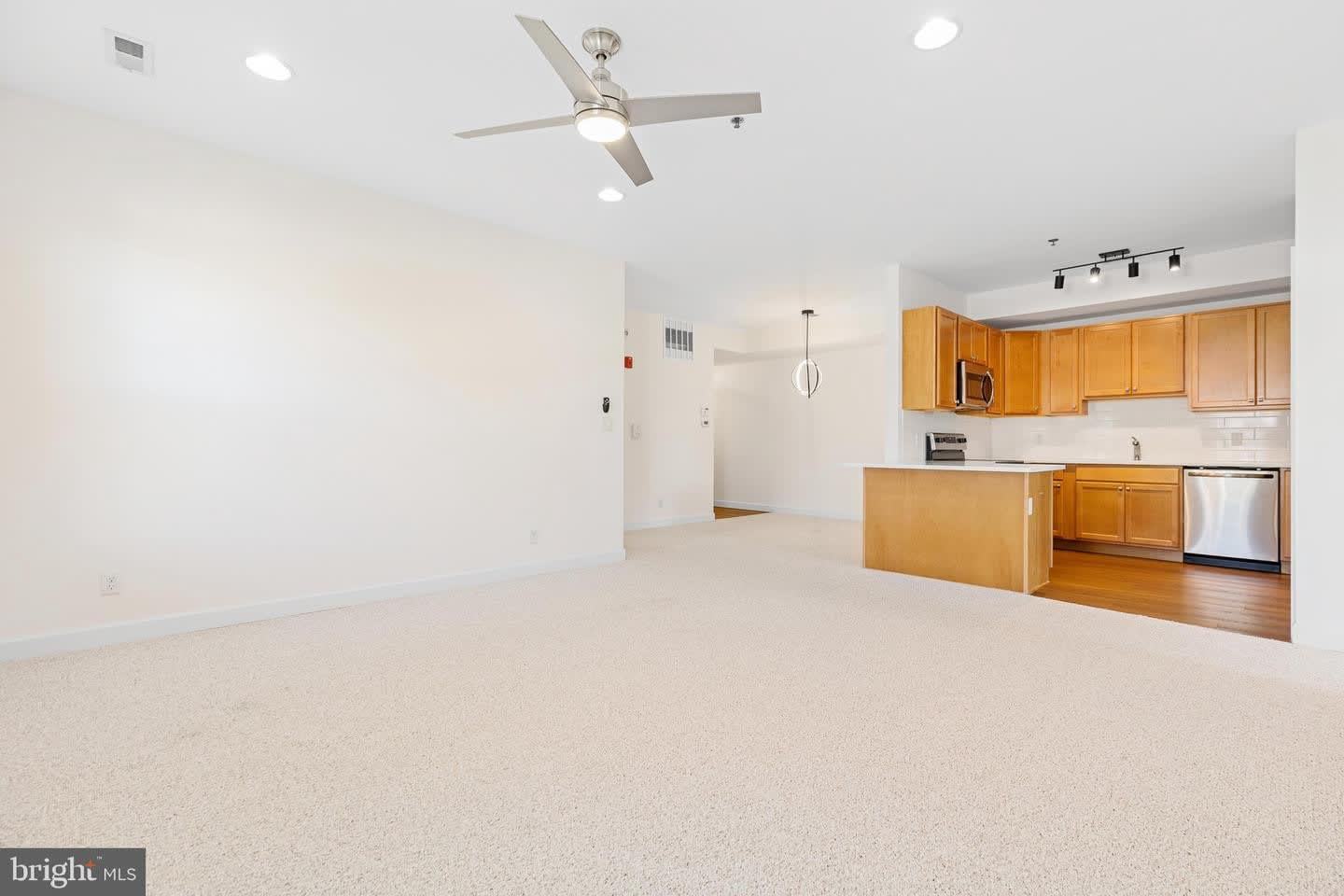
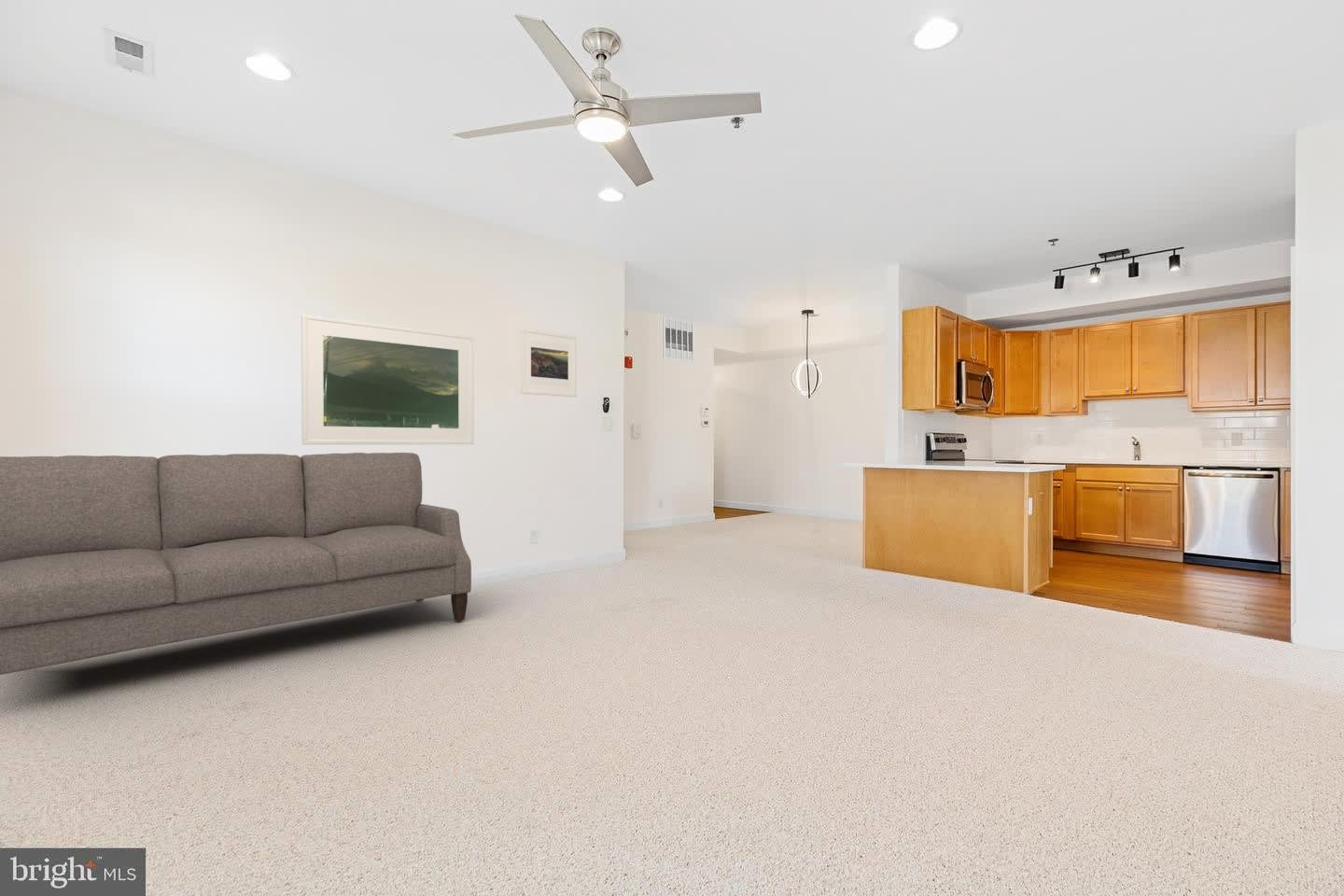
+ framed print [520,328,578,398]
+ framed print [301,314,475,445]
+ sofa [0,452,472,676]
